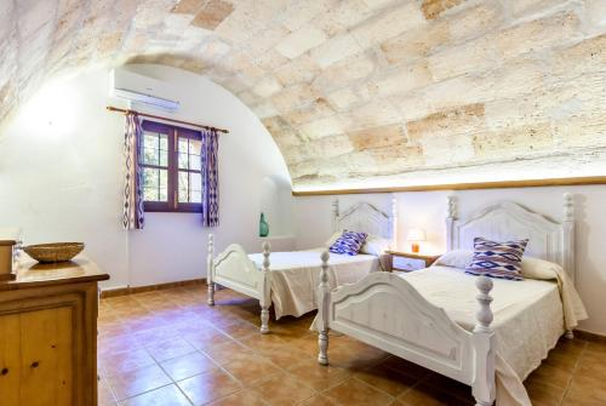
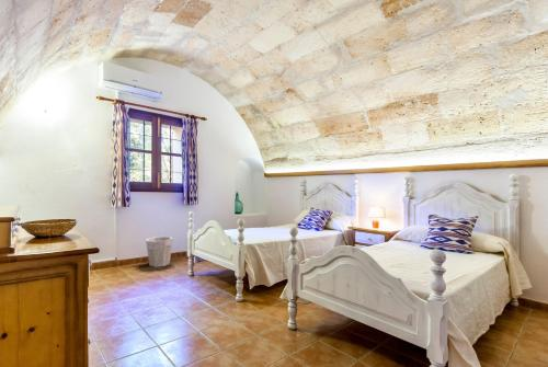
+ waste bin [145,236,173,268]
